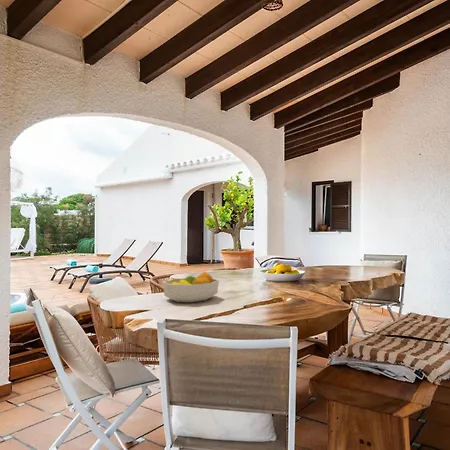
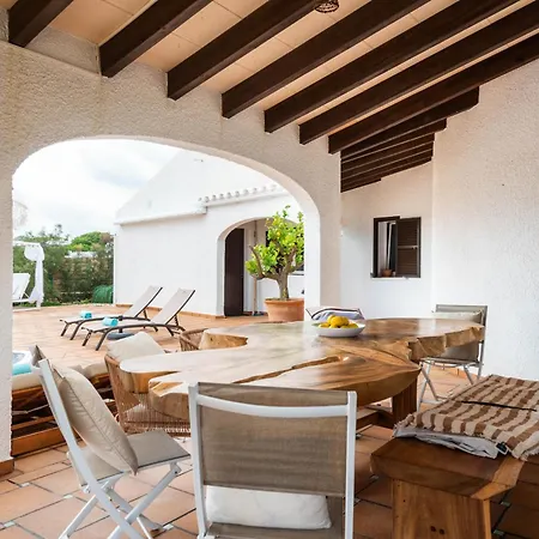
- fruit bowl [162,271,220,303]
